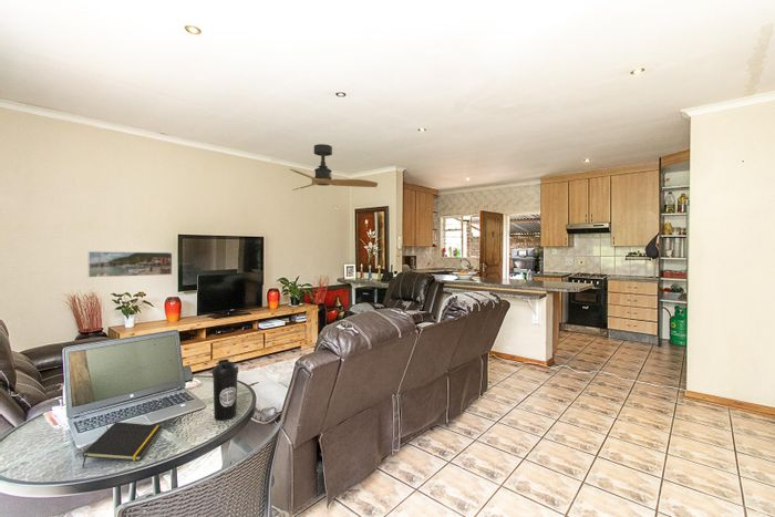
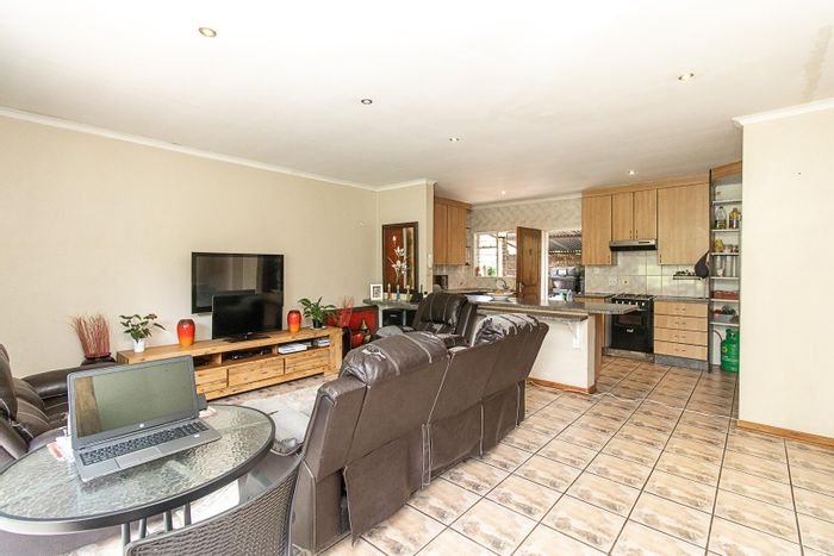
- ceiling fan [289,143,379,192]
- water bottle [211,358,239,421]
- notepad [81,421,164,468]
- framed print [87,250,173,278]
